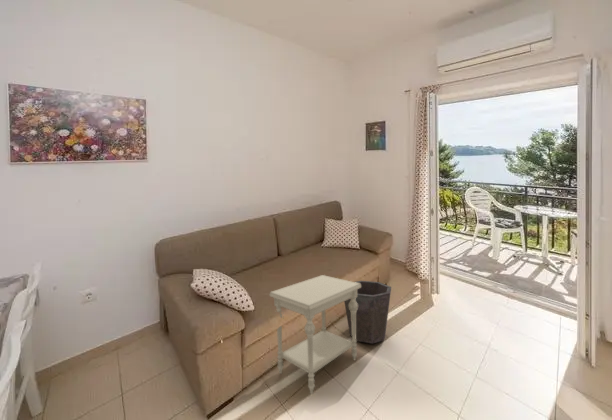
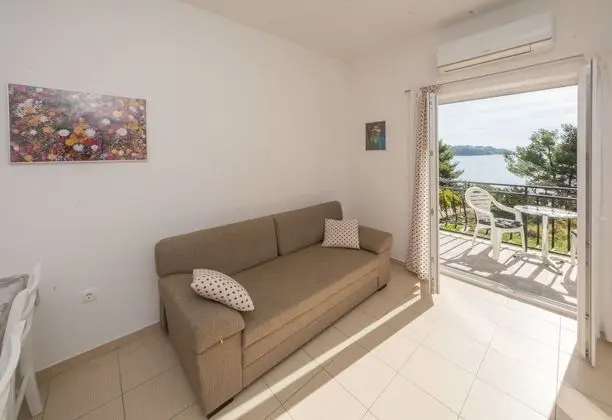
- waste bin [343,280,392,344]
- side table [268,274,361,395]
